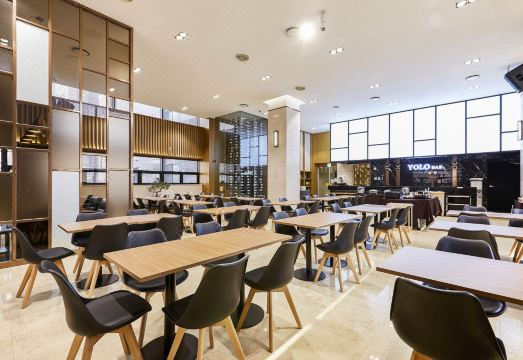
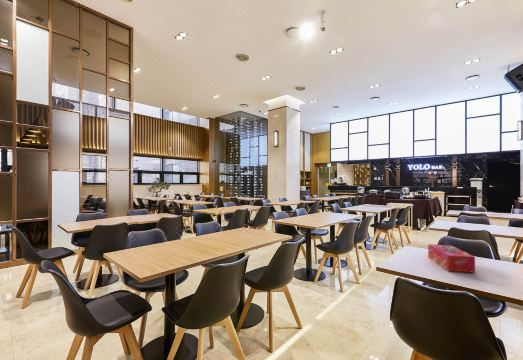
+ tissue box [427,243,476,274]
